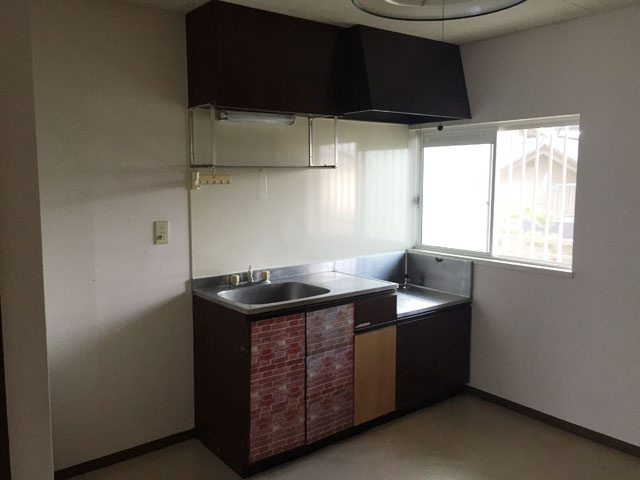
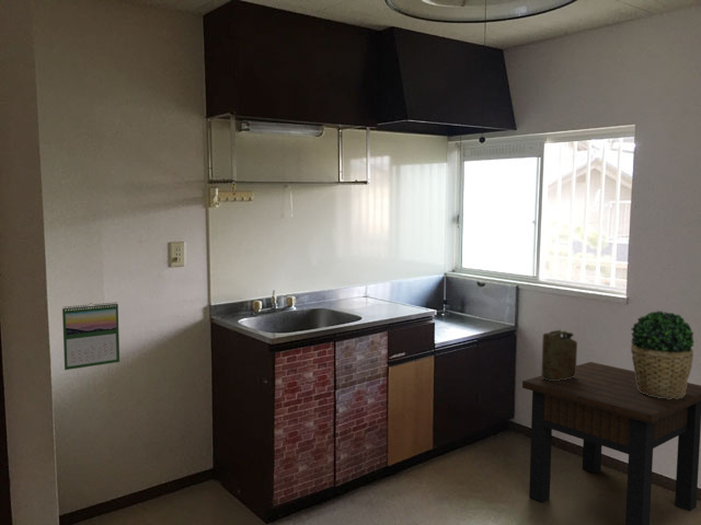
+ side table [521,361,701,525]
+ calendar [61,301,120,371]
+ potted plant [630,310,696,399]
+ canister [541,329,578,381]
